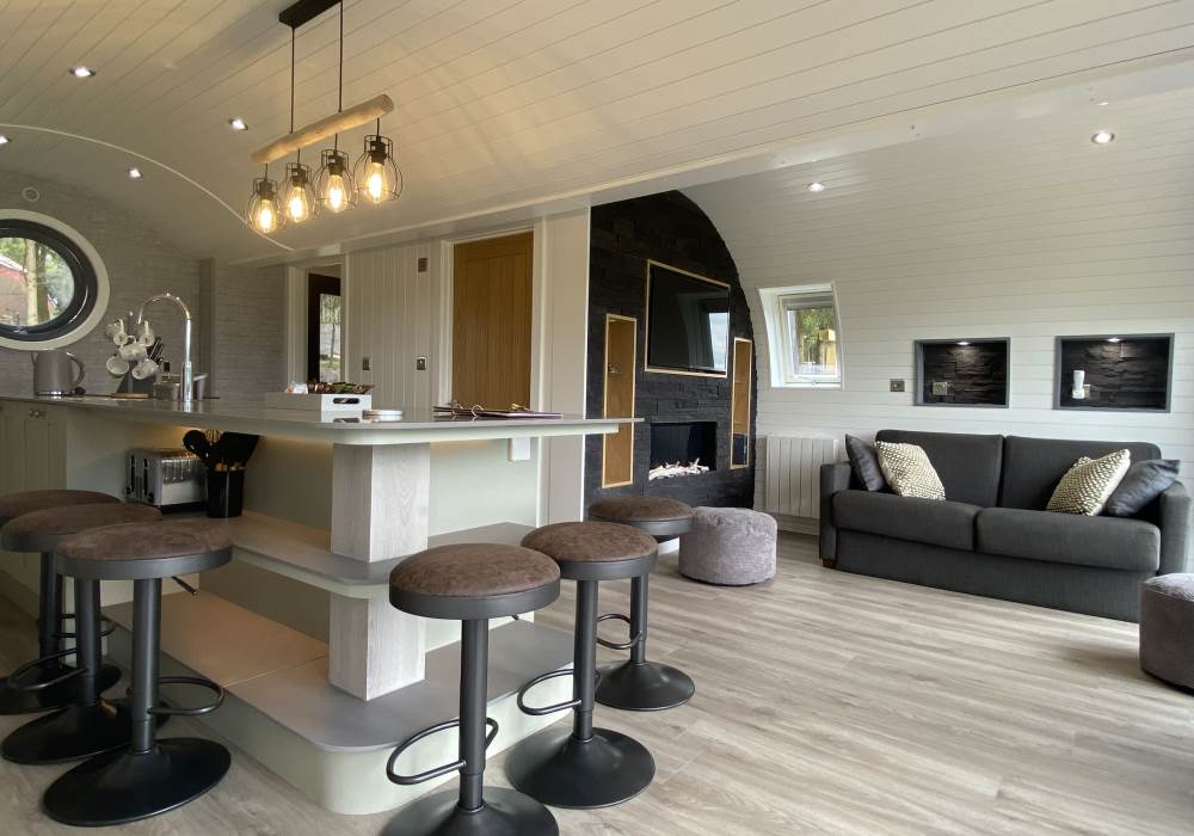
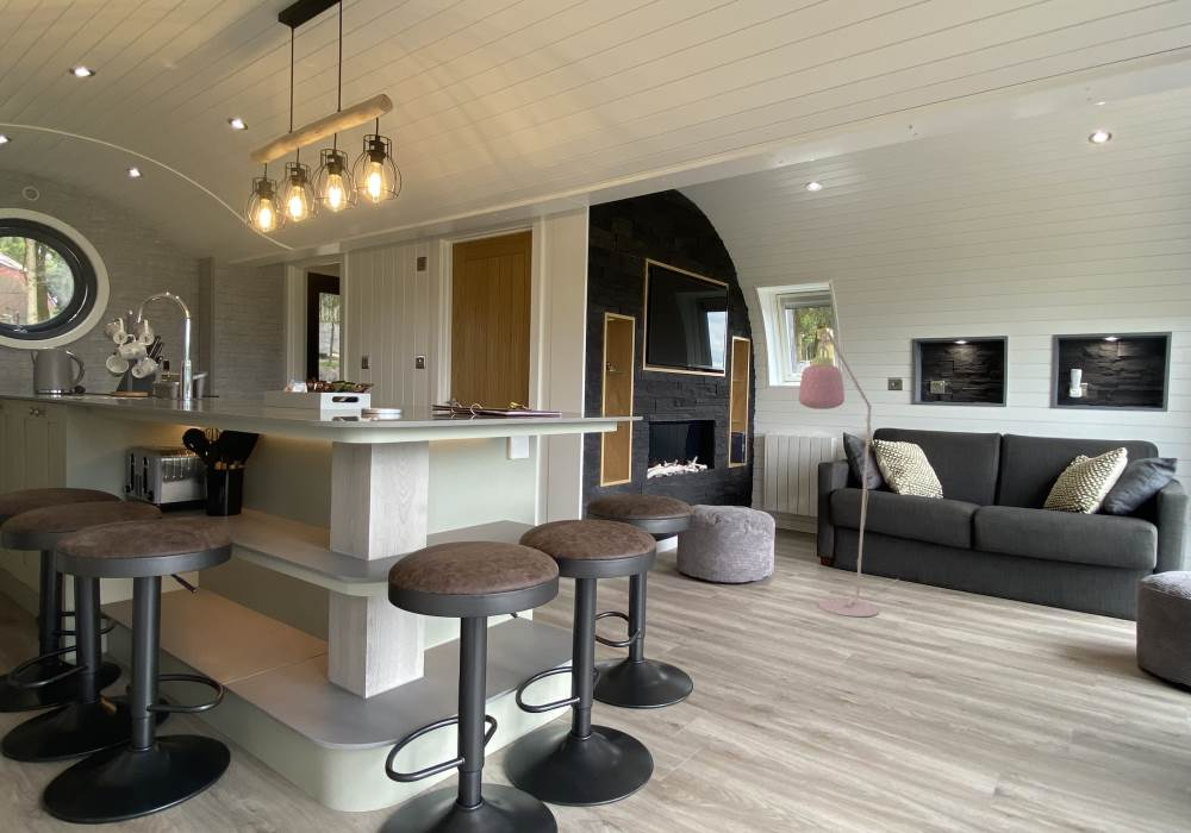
+ floor lamp [798,328,899,618]
